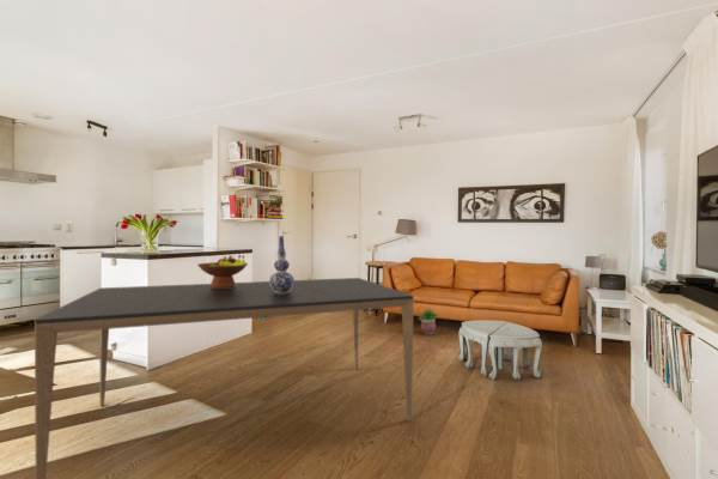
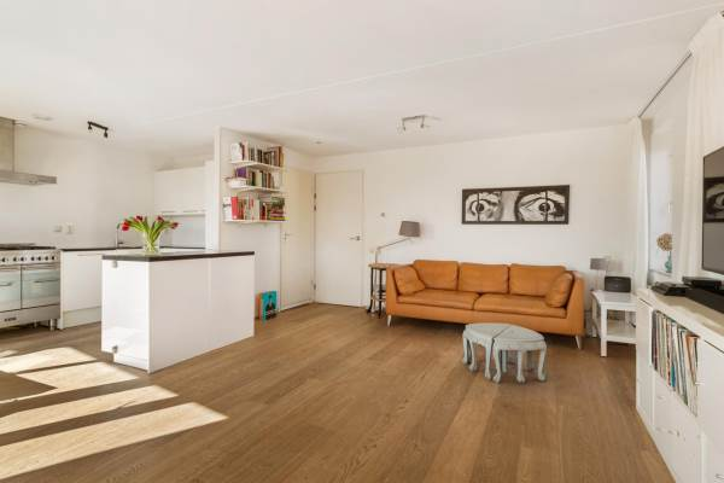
- fruit bowl [196,254,249,287]
- dining table [34,277,415,479]
- vase [268,235,294,293]
- potted plant [416,307,438,336]
